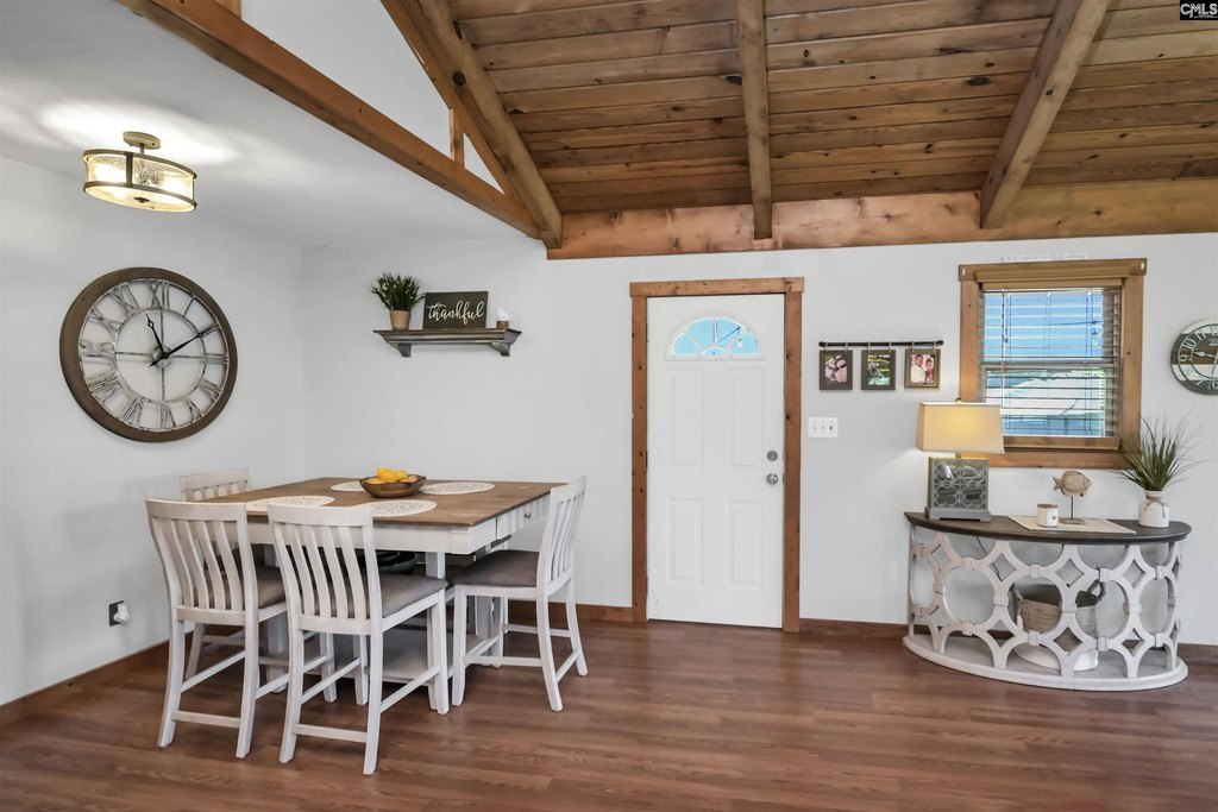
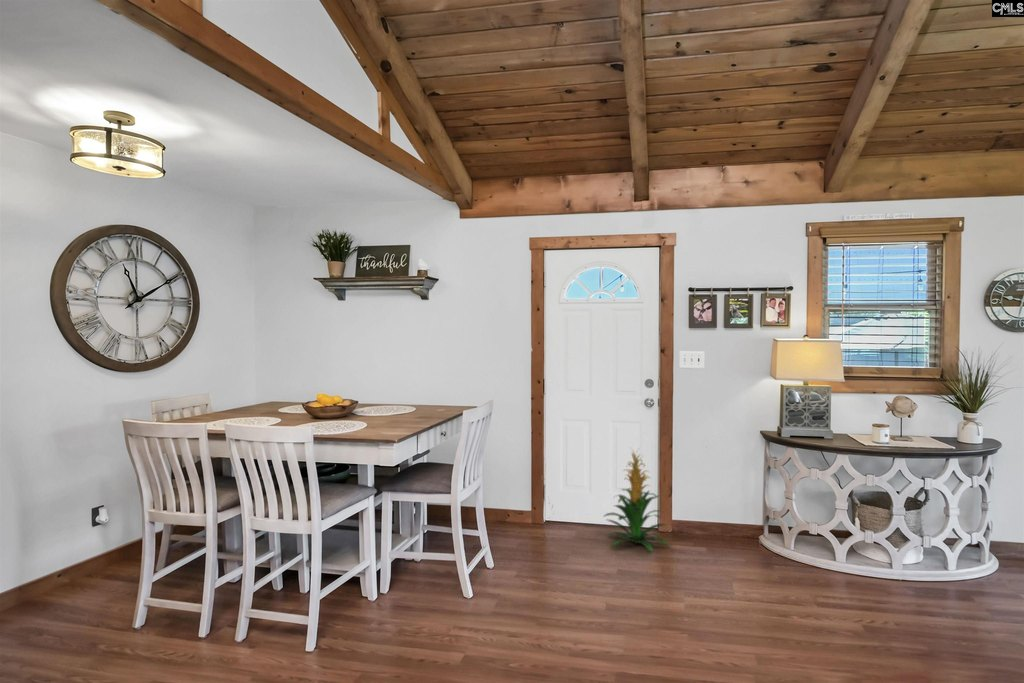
+ indoor plant [602,447,672,553]
